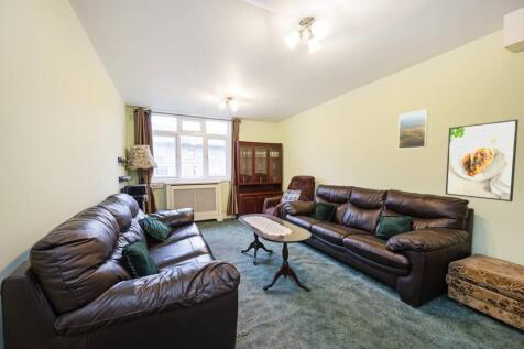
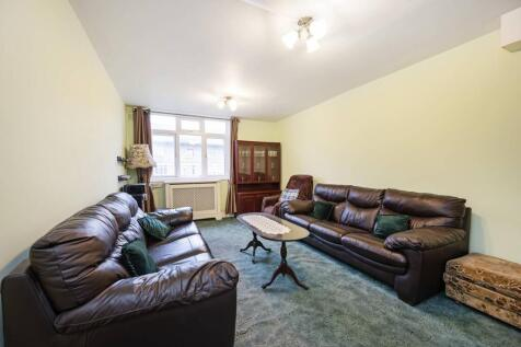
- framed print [445,119,520,203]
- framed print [397,108,429,150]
